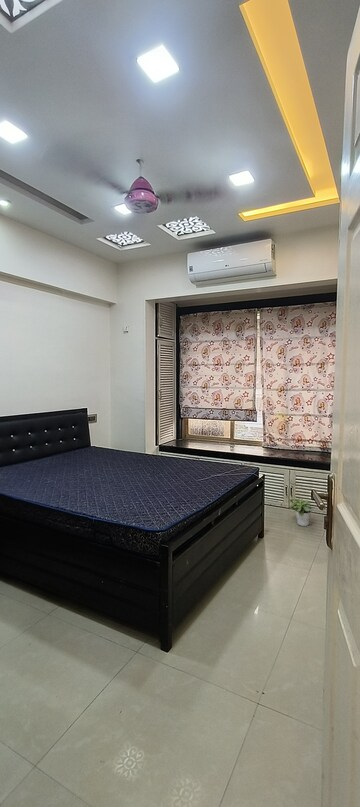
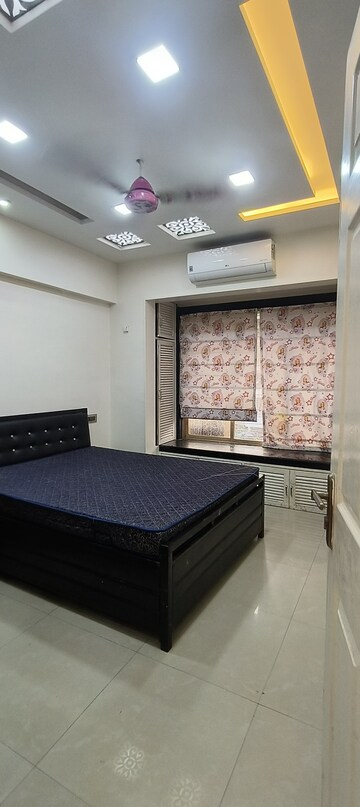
- potted plant [288,496,314,527]
